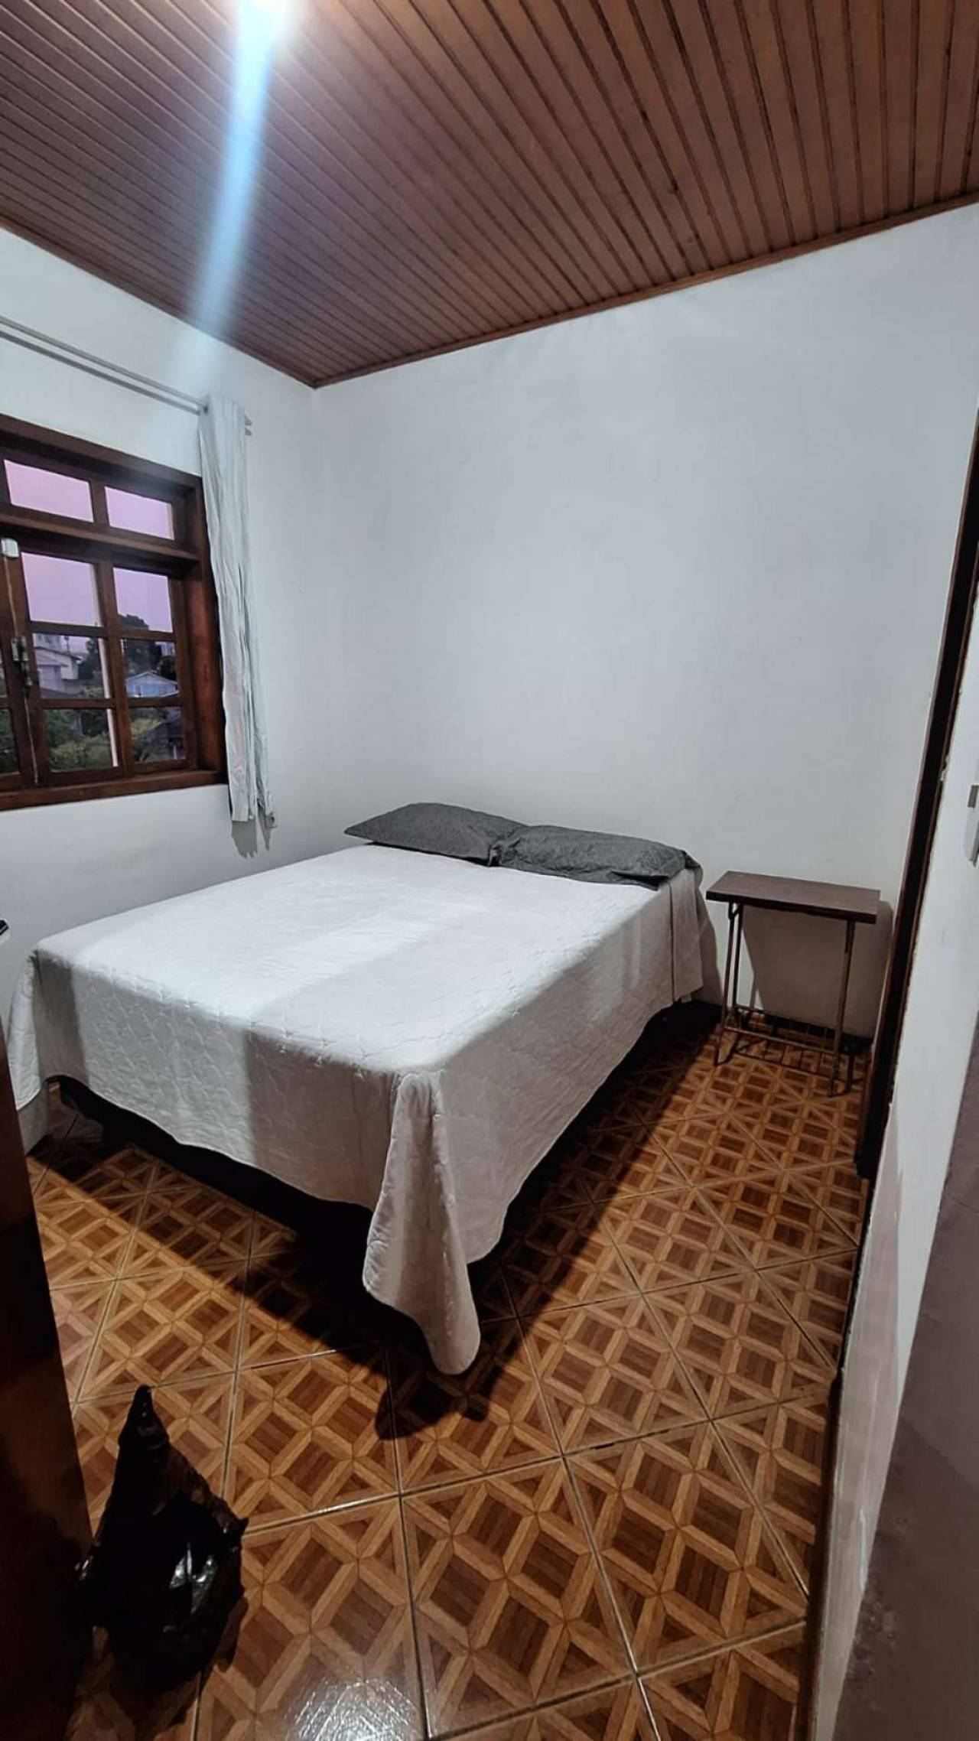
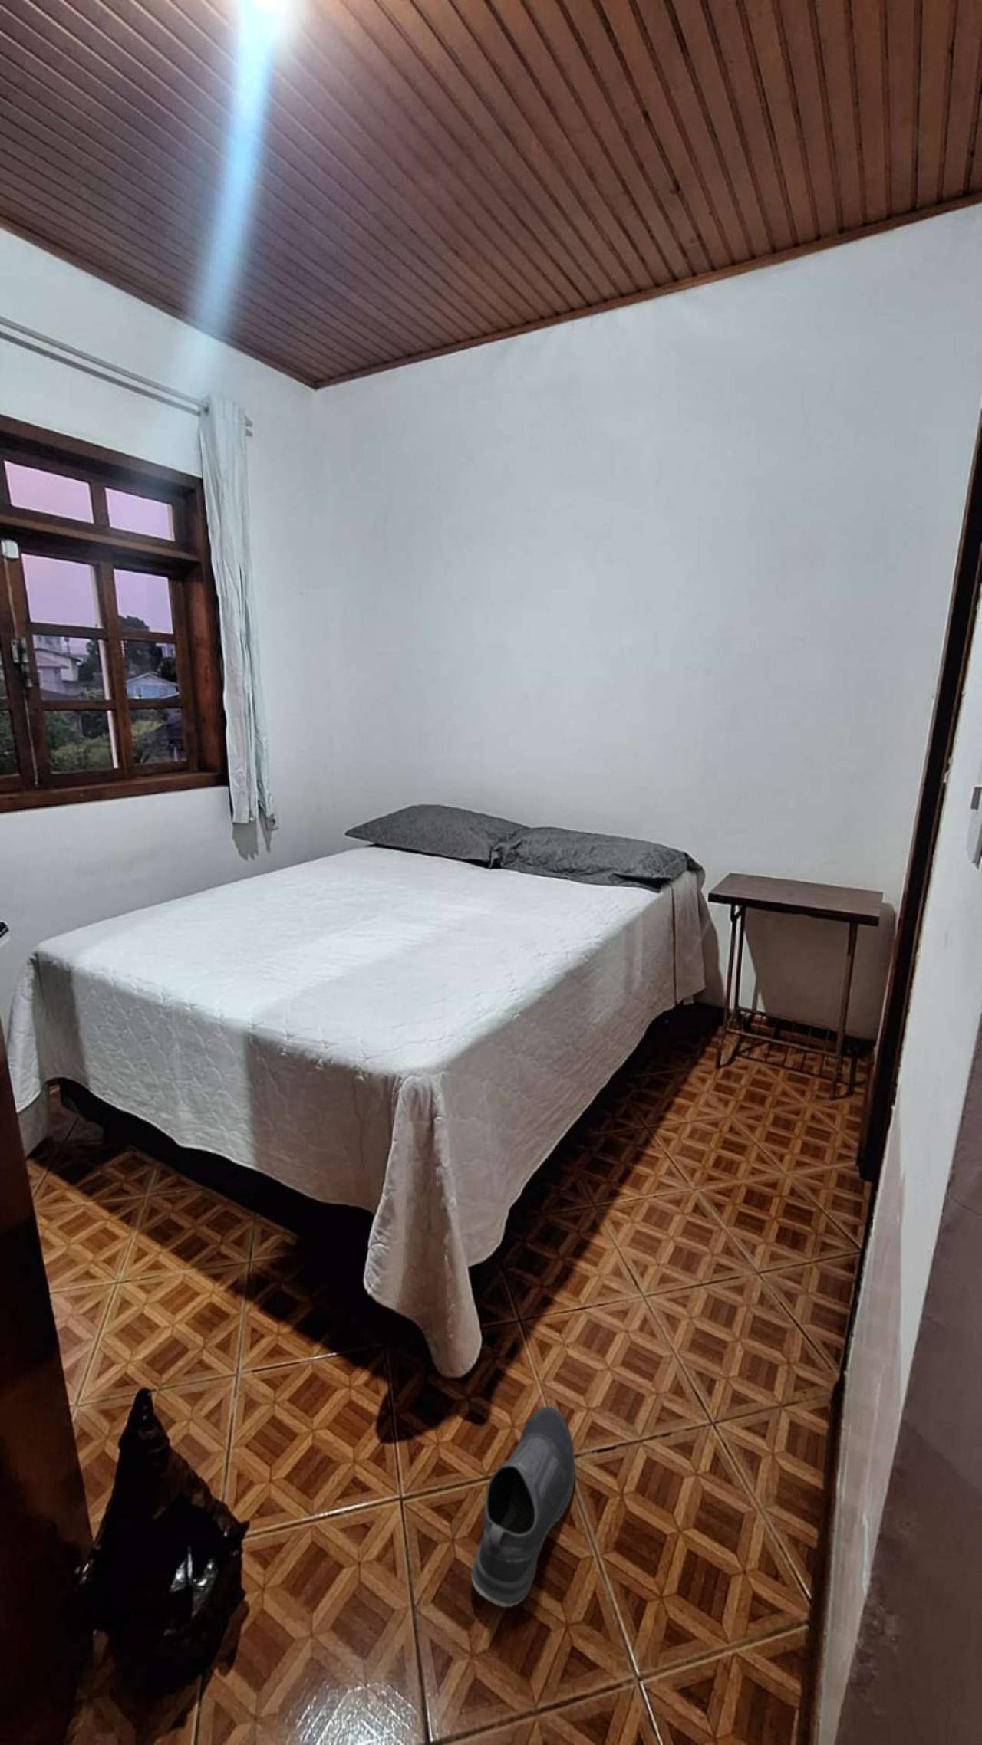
+ shoe [470,1406,577,1607]
